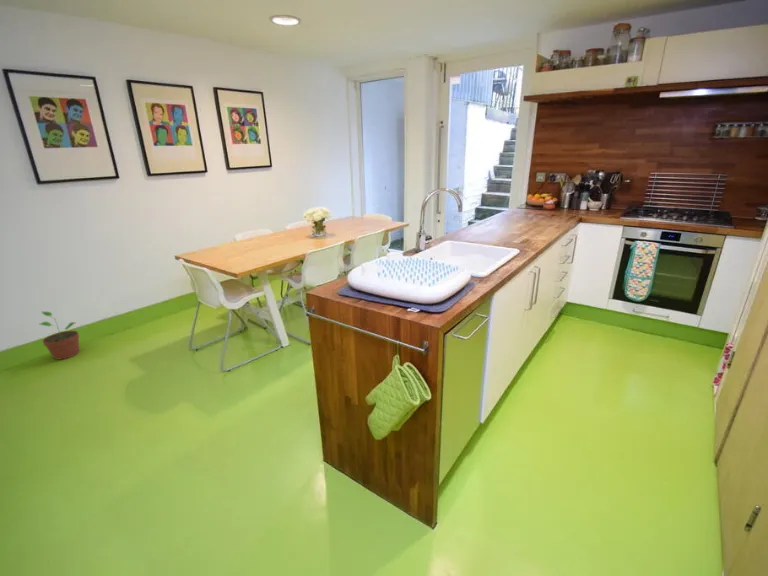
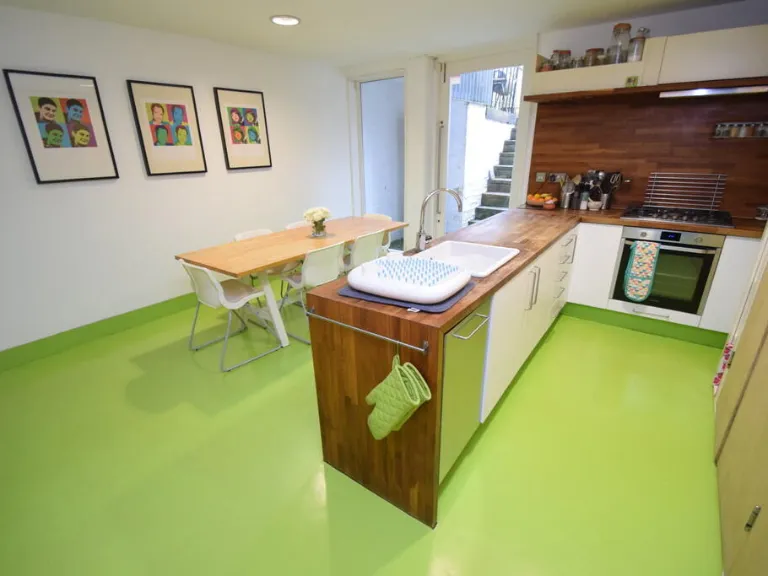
- potted plant [39,311,80,361]
